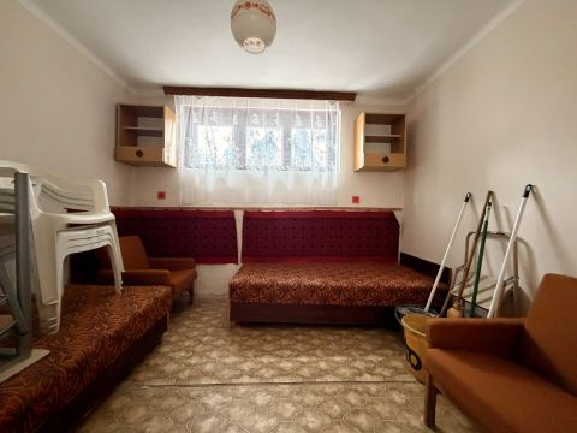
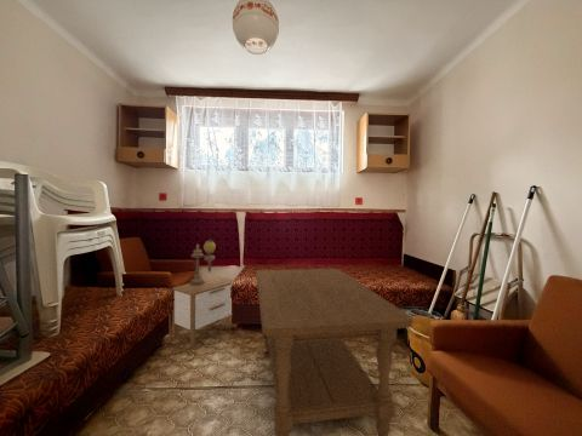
+ coffee table [255,268,413,436]
+ table lamp [189,237,217,286]
+ nightstand [171,275,238,349]
